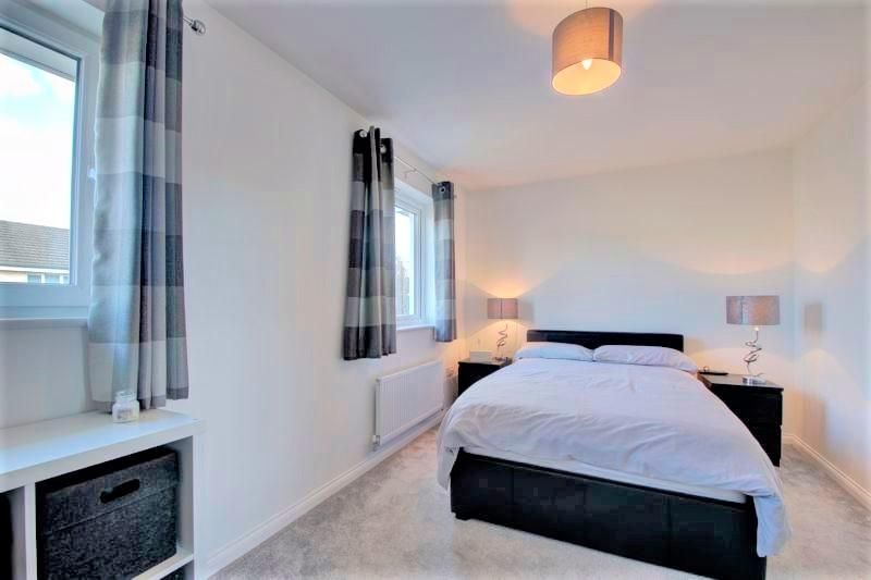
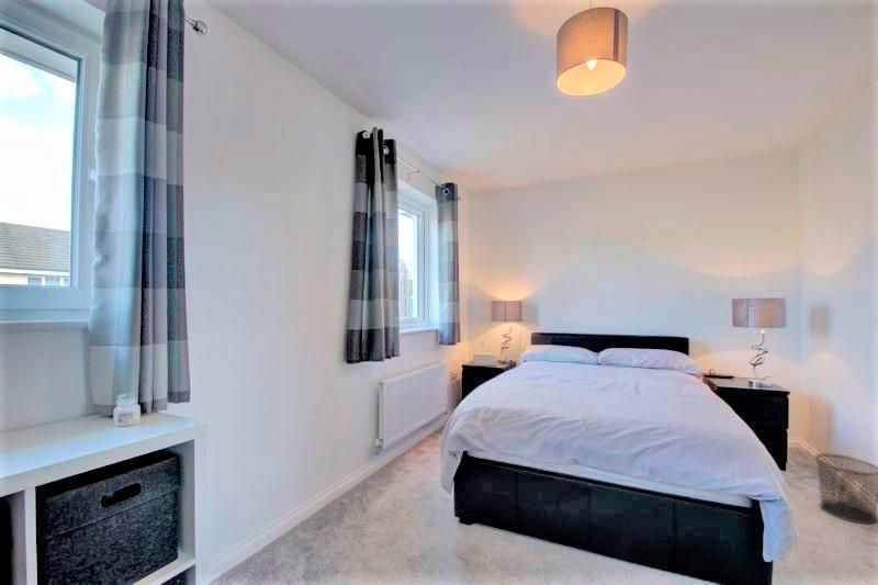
+ waste bin [813,452,878,525]
